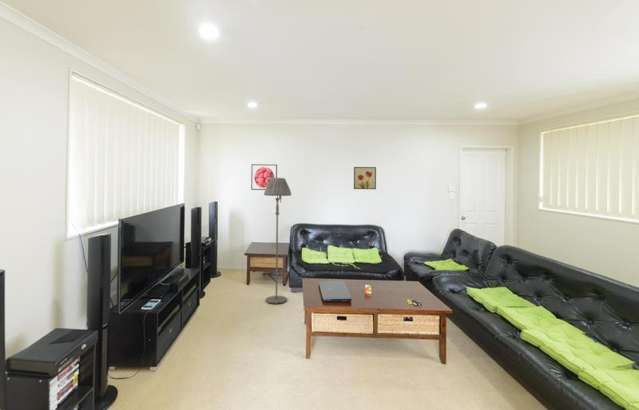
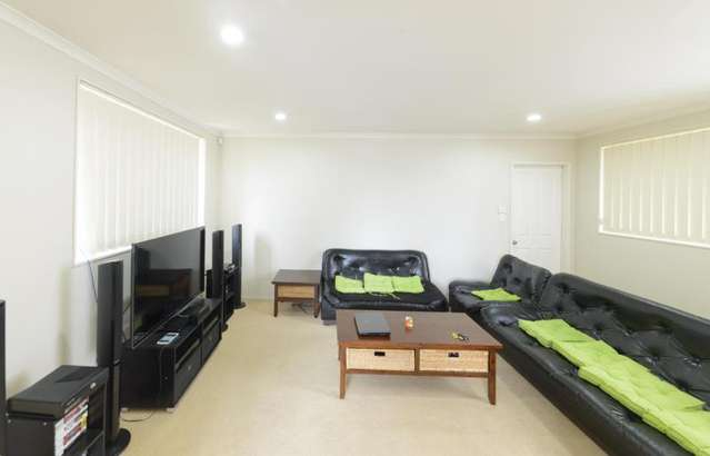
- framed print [250,163,278,191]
- floor lamp [263,177,292,305]
- wall art [353,166,377,190]
